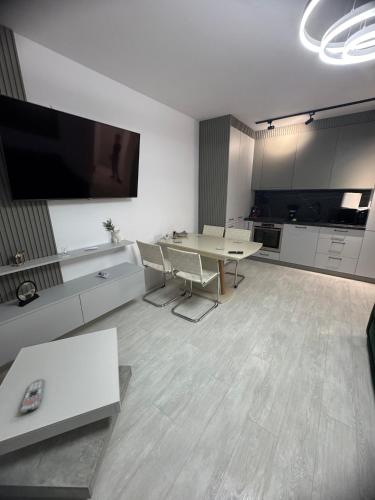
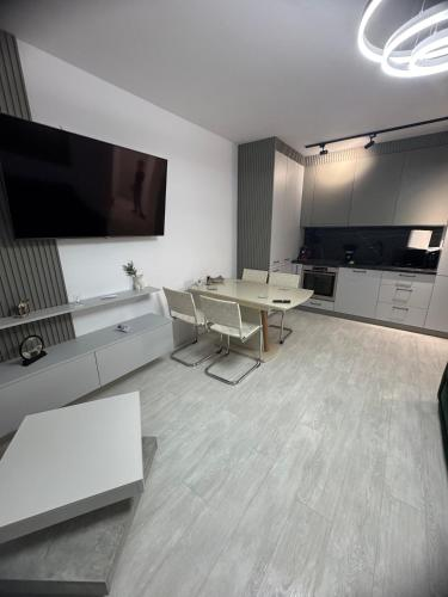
- remote control [19,378,45,414]
